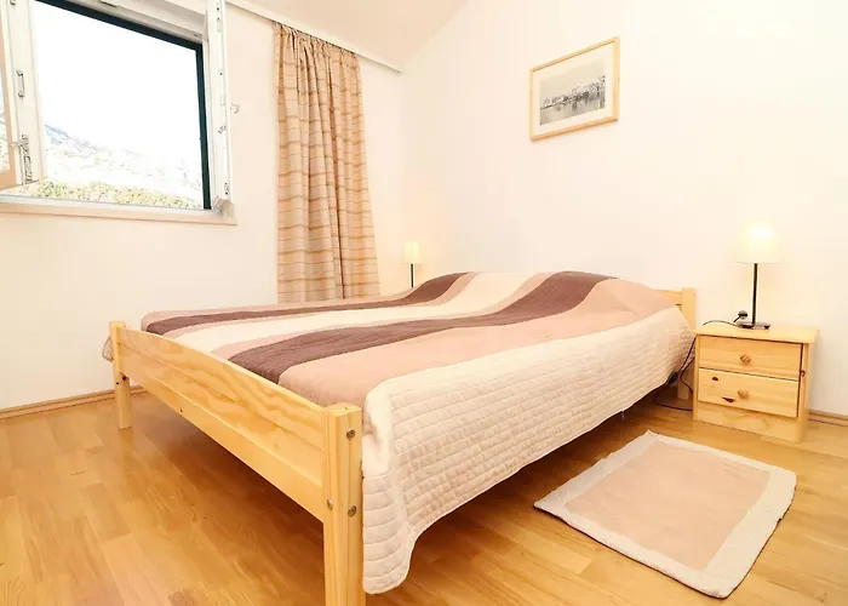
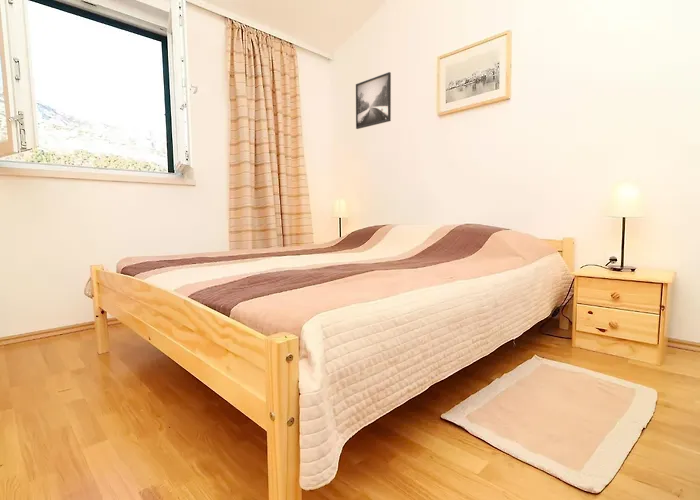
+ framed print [355,71,392,130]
